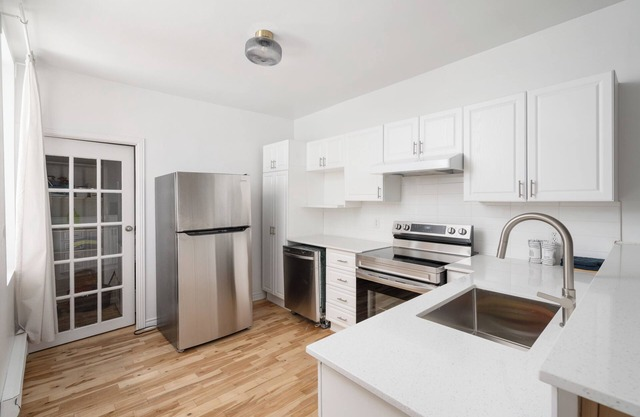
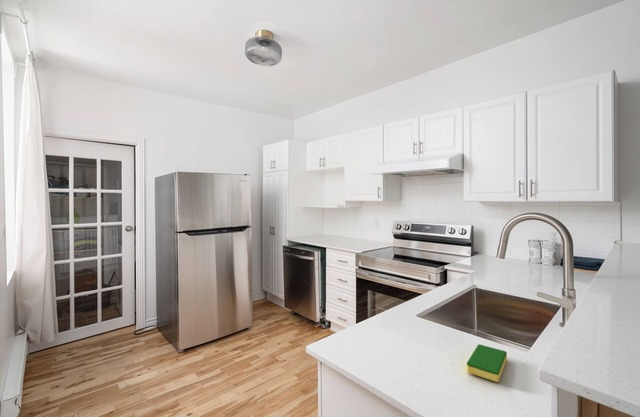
+ dish sponge [466,344,508,383]
